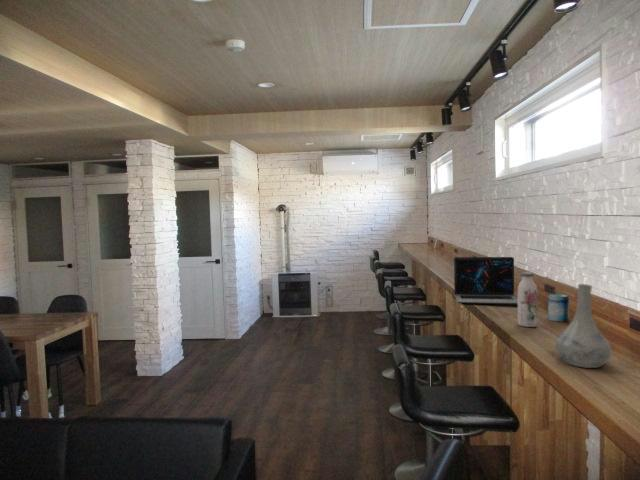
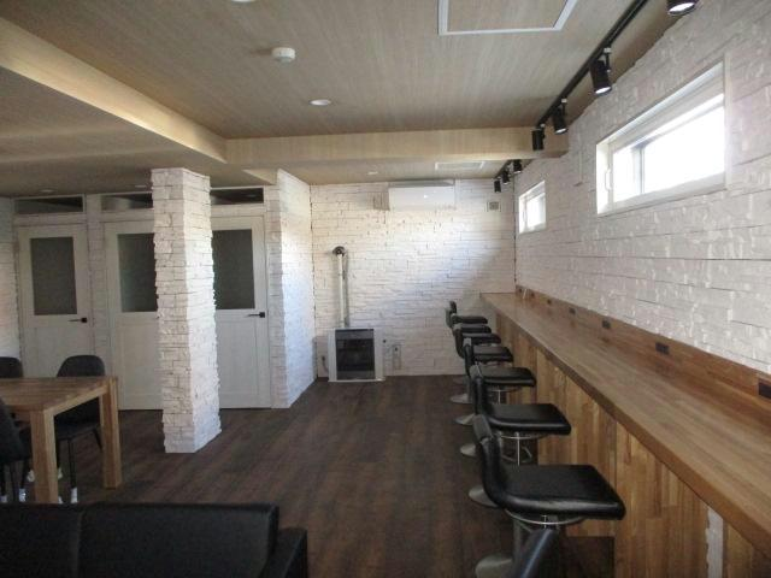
- water bottle [517,271,538,328]
- vase [554,283,613,369]
- beverage can [547,293,570,322]
- laptop [453,256,518,305]
